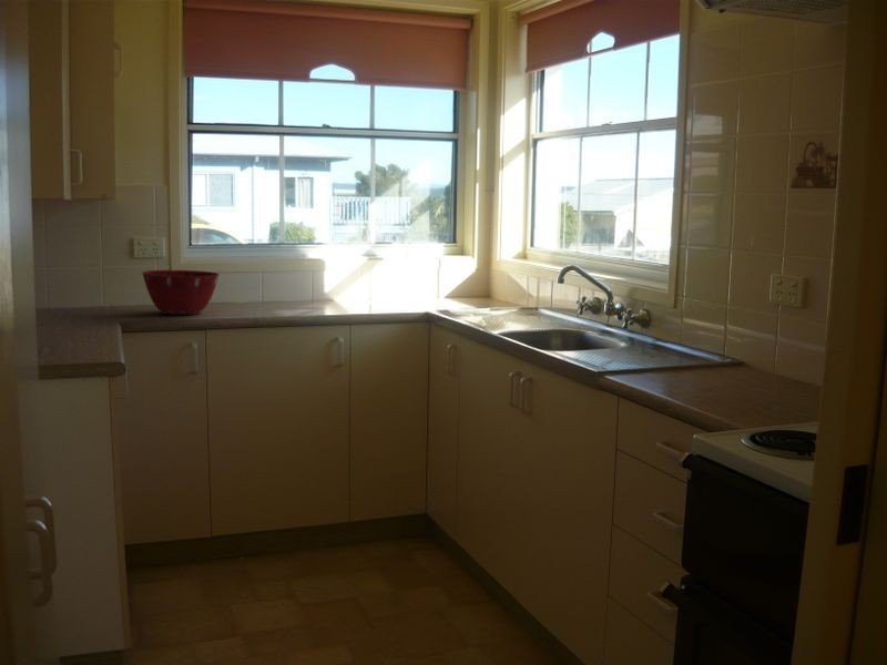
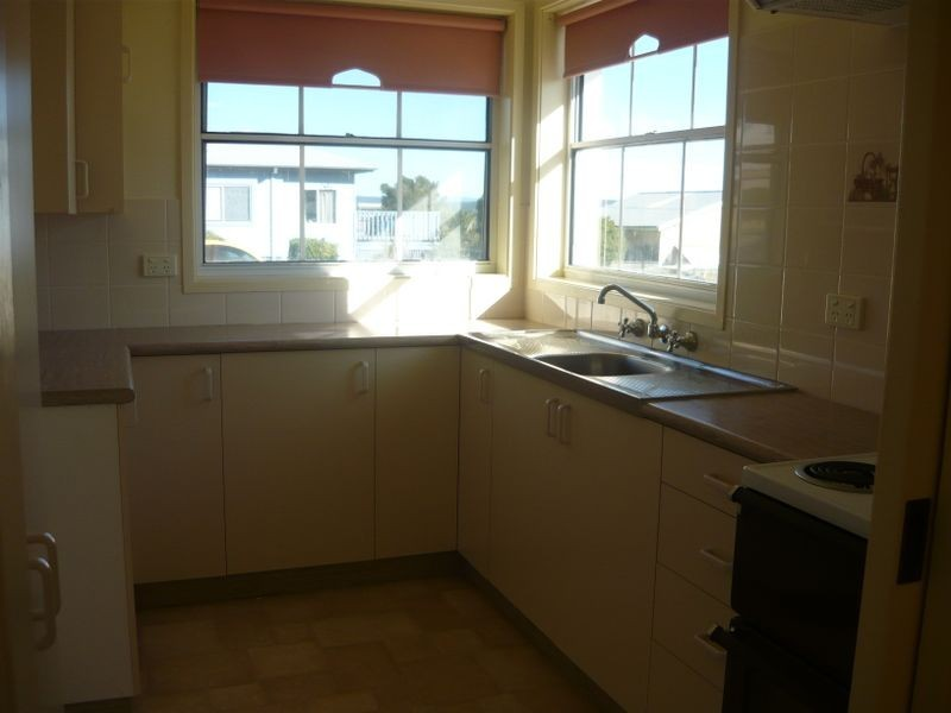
- mixing bowl [141,269,221,316]
